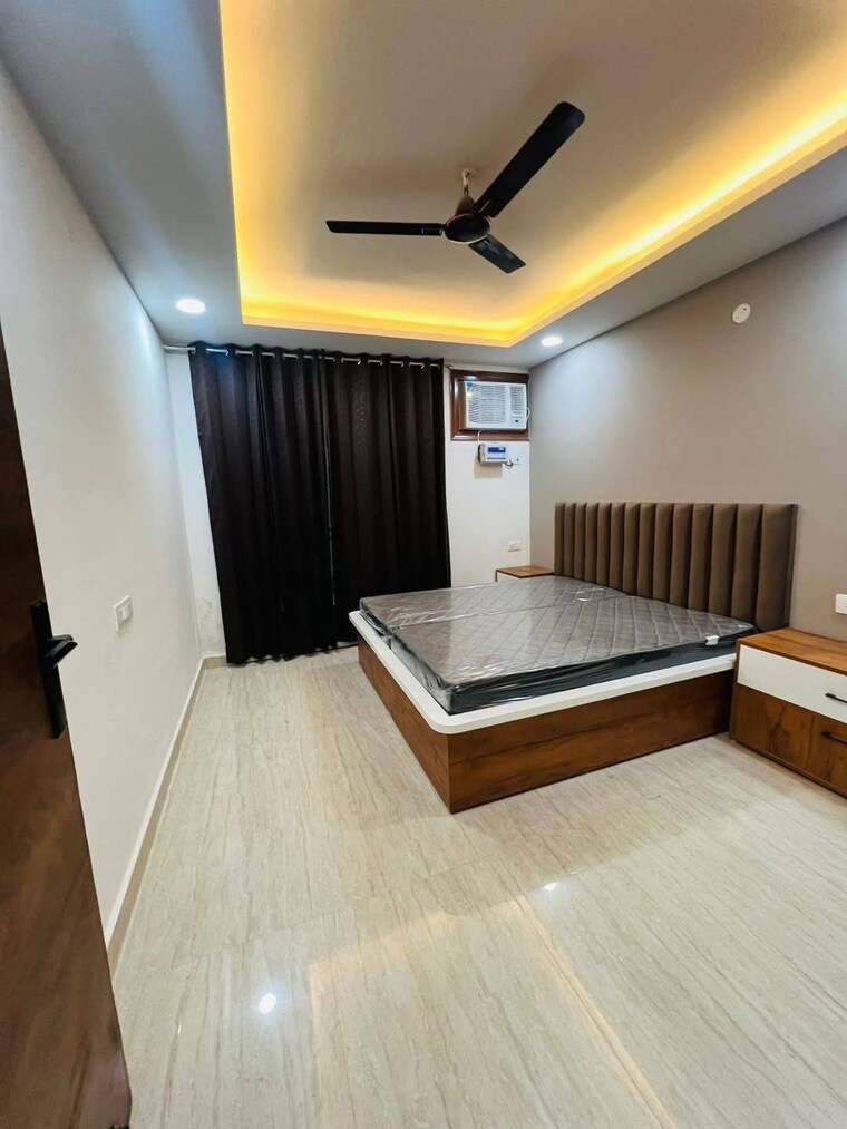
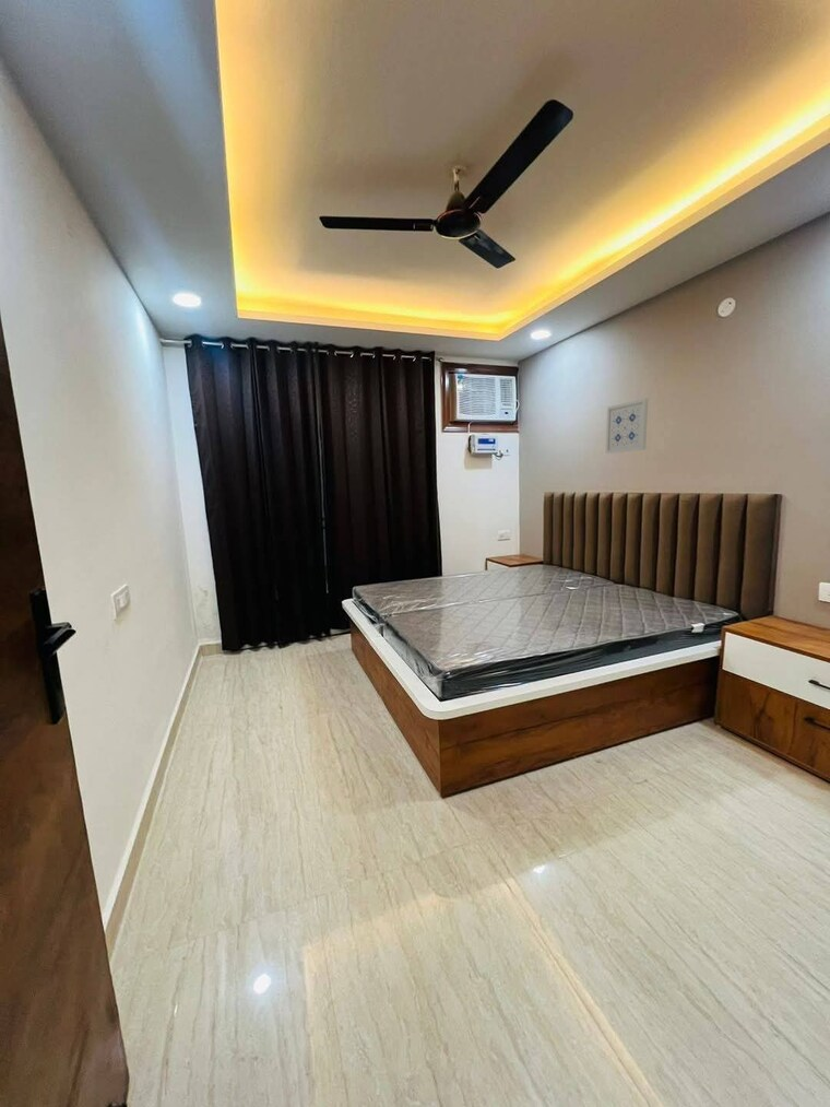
+ wall art [605,398,650,455]
